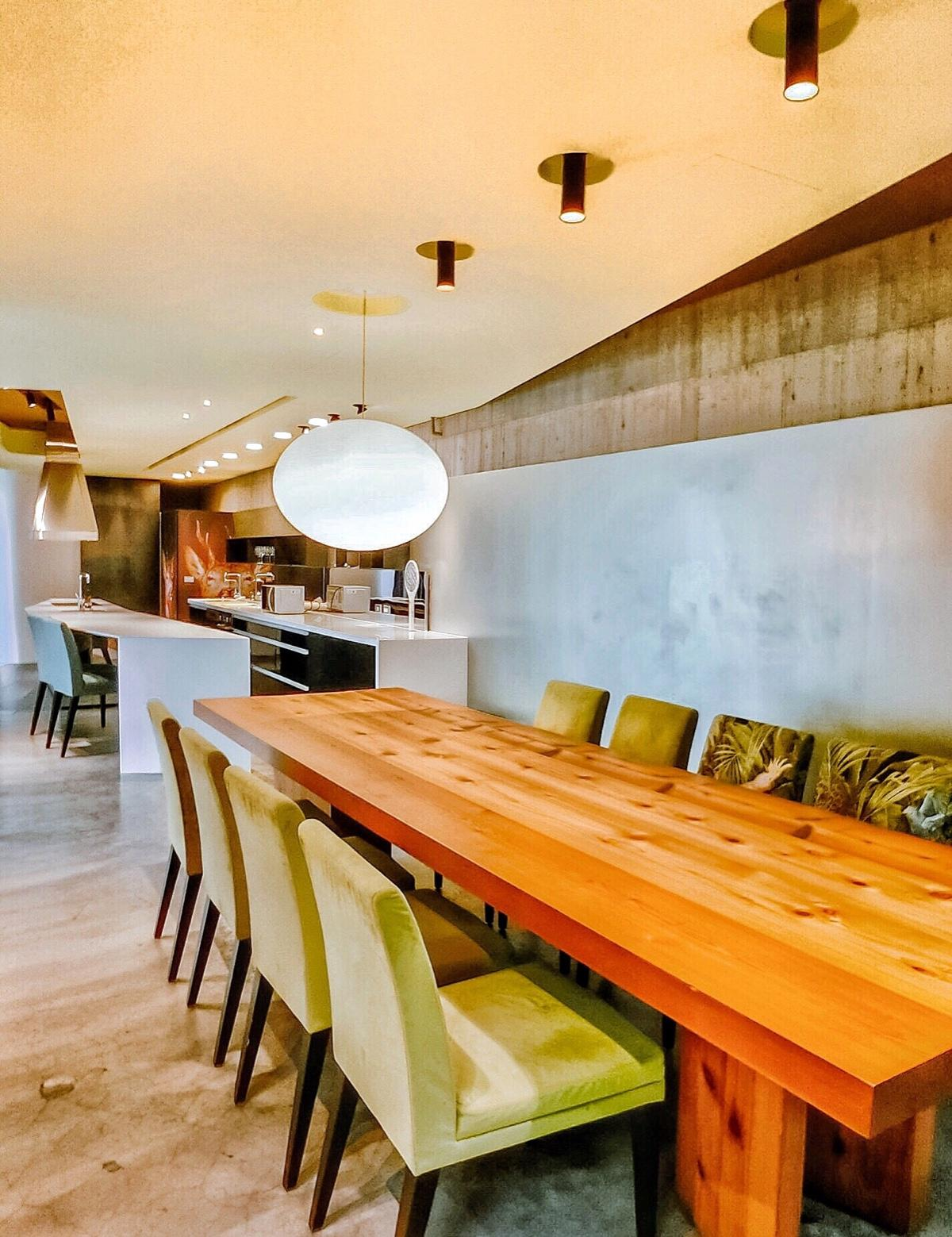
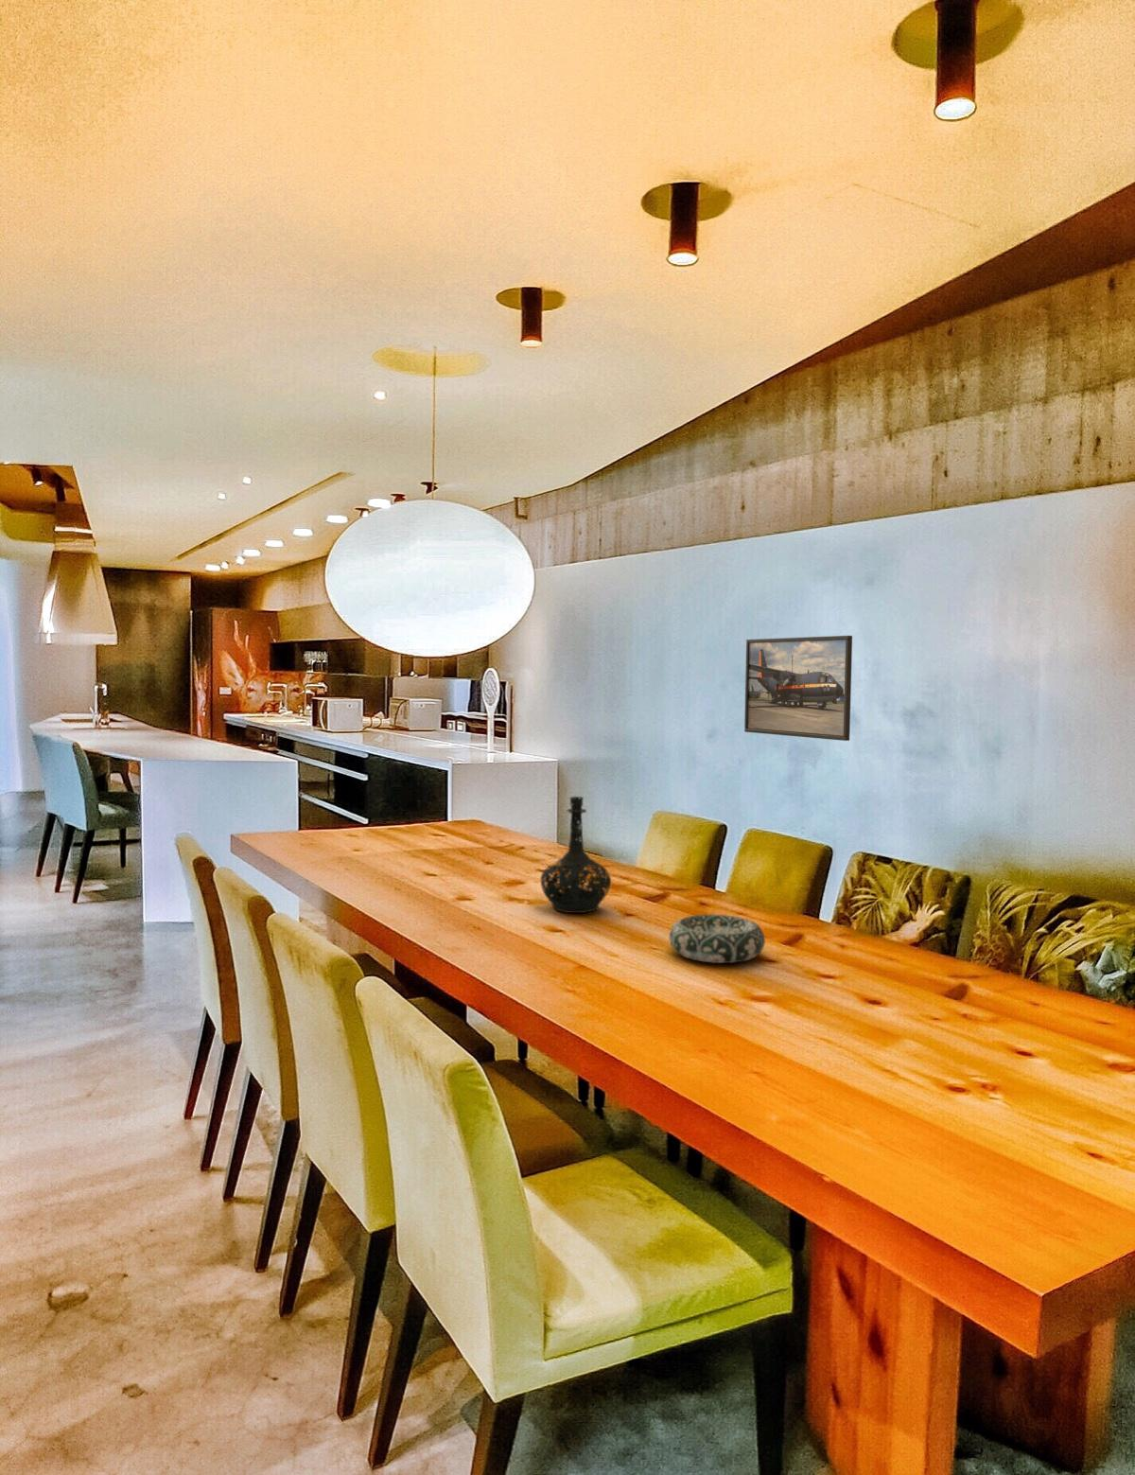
+ decorative bowl [669,913,767,965]
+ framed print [744,634,854,742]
+ bottle [540,795,612,913]
